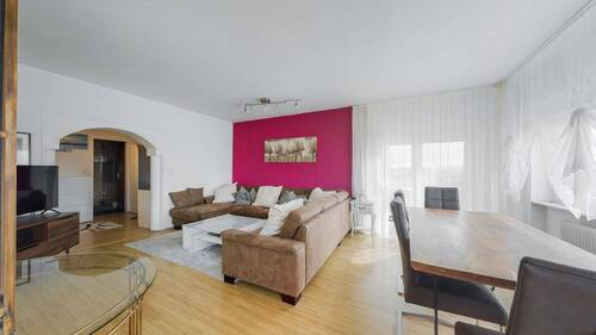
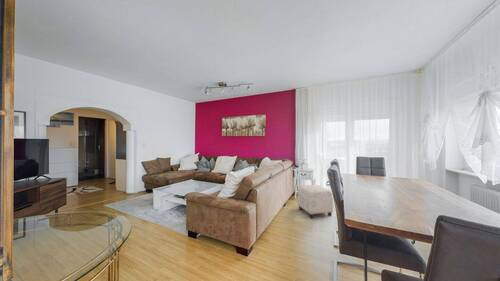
+ ottoman [297,184,334,219]
